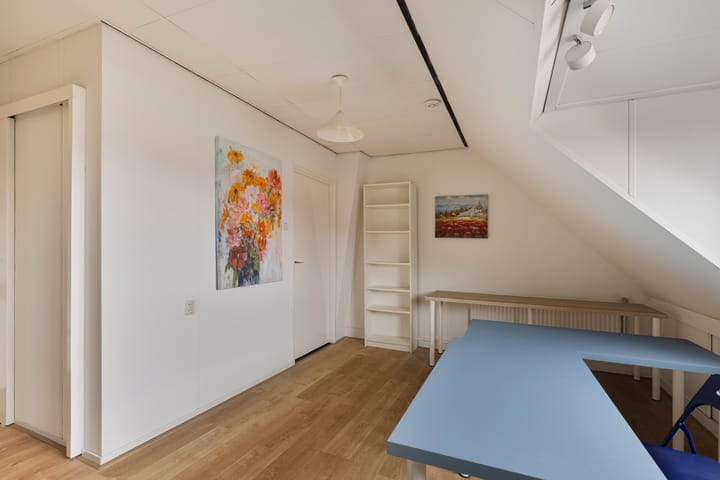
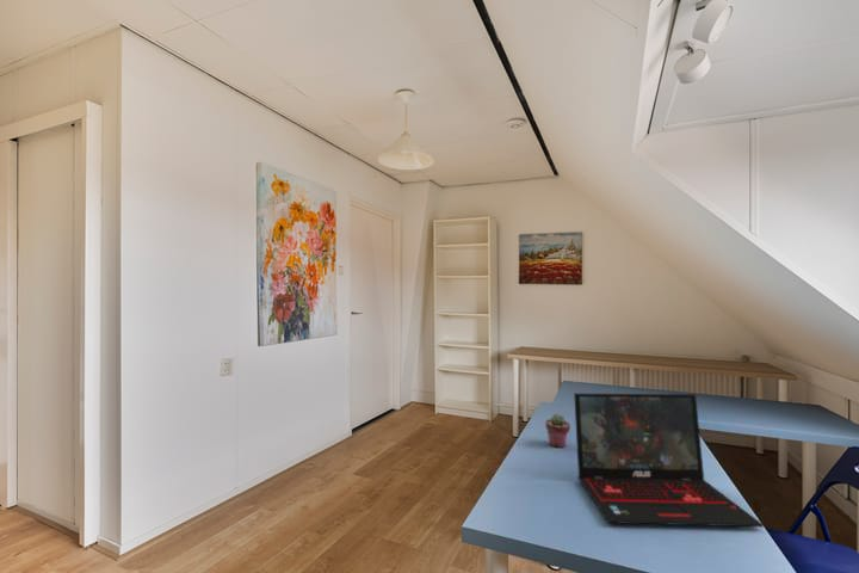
+ laptop [573,393,765,528]
+ potted succulent [544,412,571,449]
